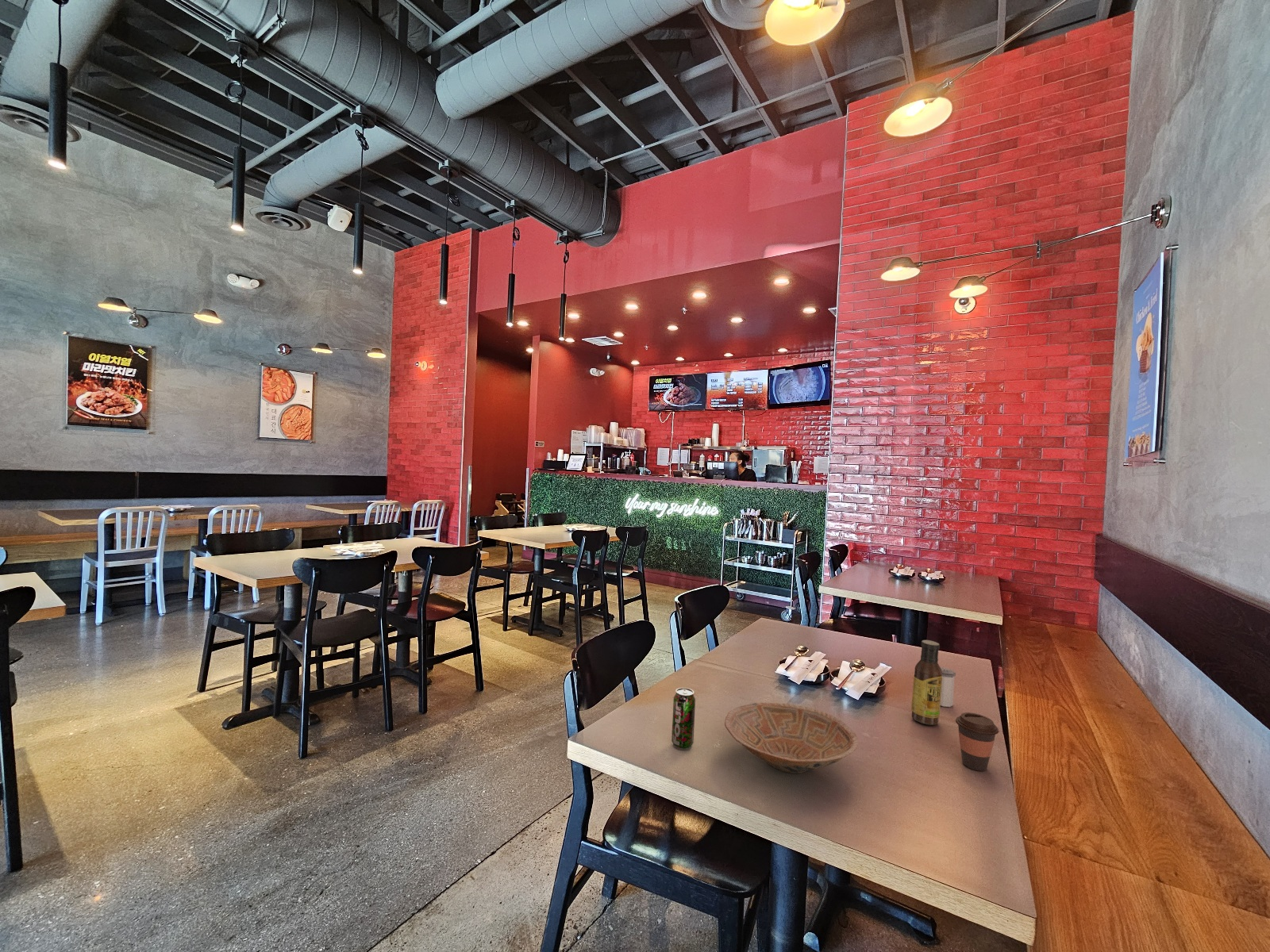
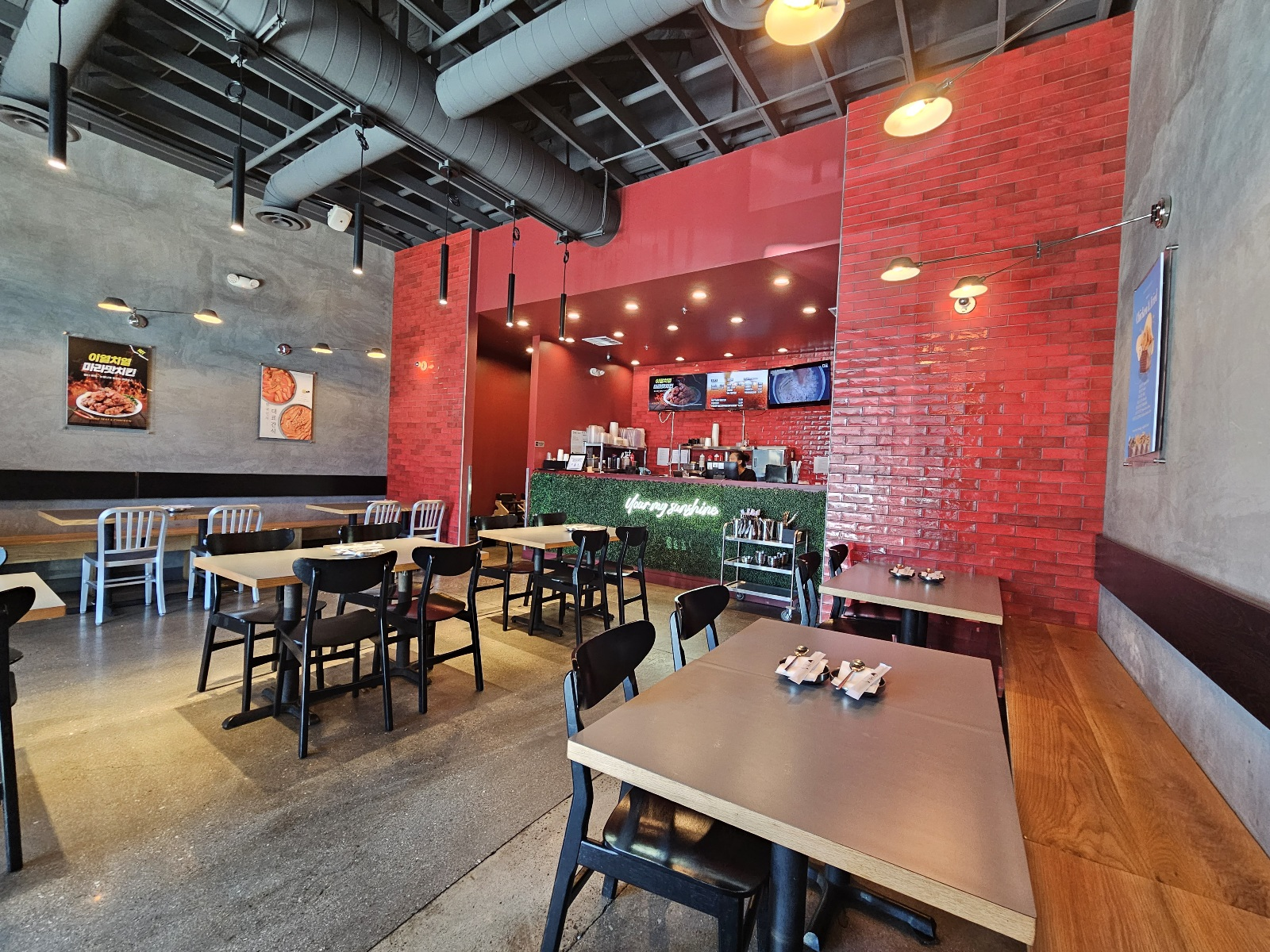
- beverage can [671,687,696,750]
- sauce bottle [910,639,942,726]
- bowl [724,702,860,774]
- coffee cup [955,712,999,772]
- salt shaker [940,666,956,708]
